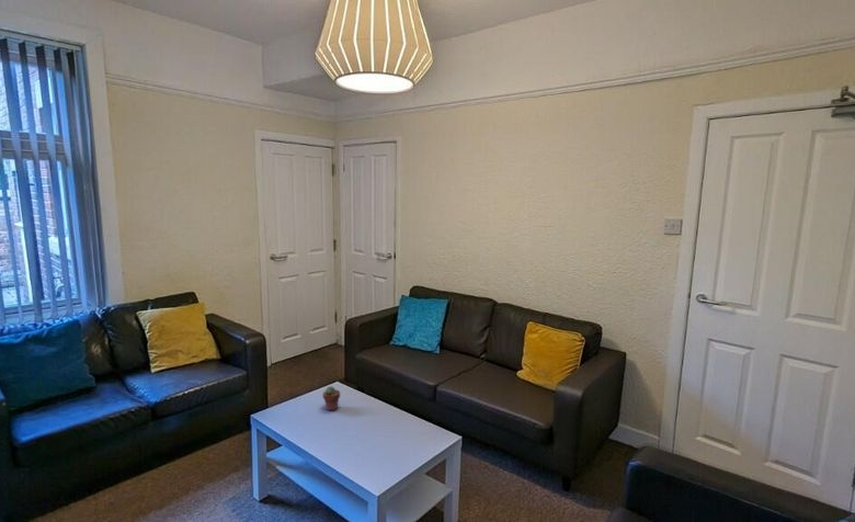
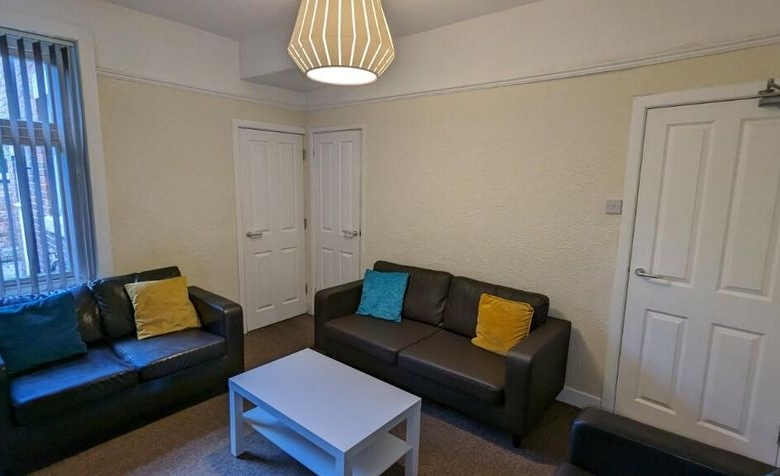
- potted succulent [321,385,341,411]
